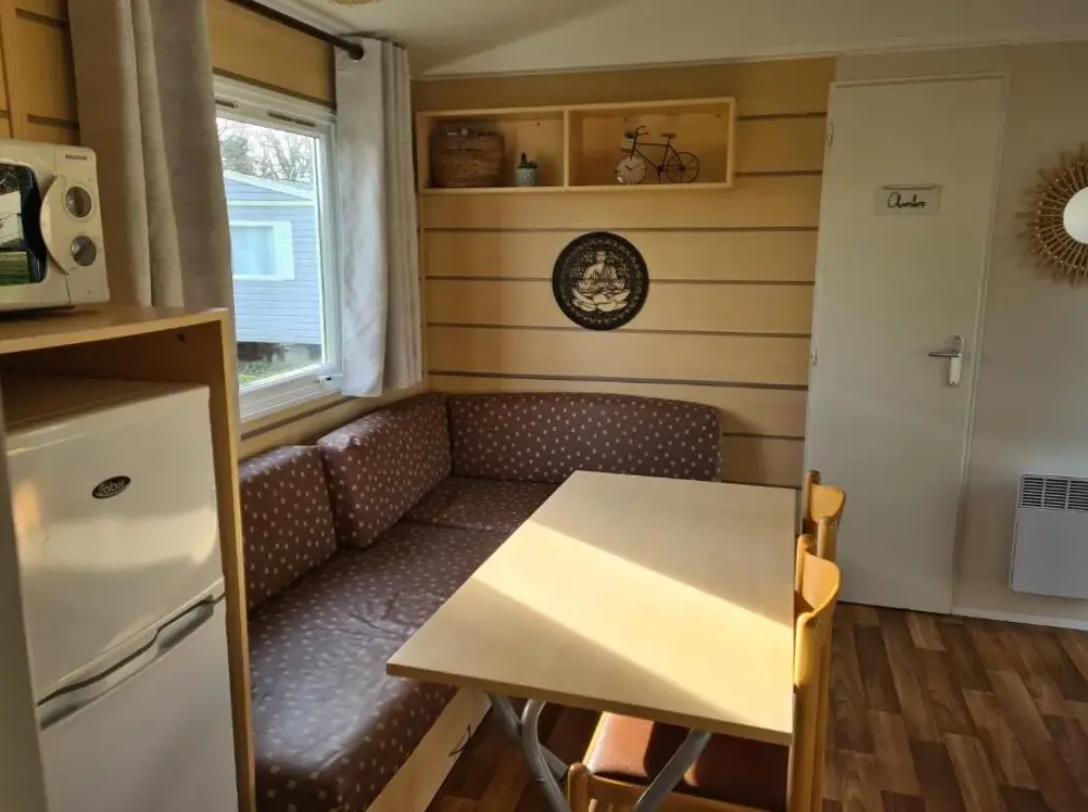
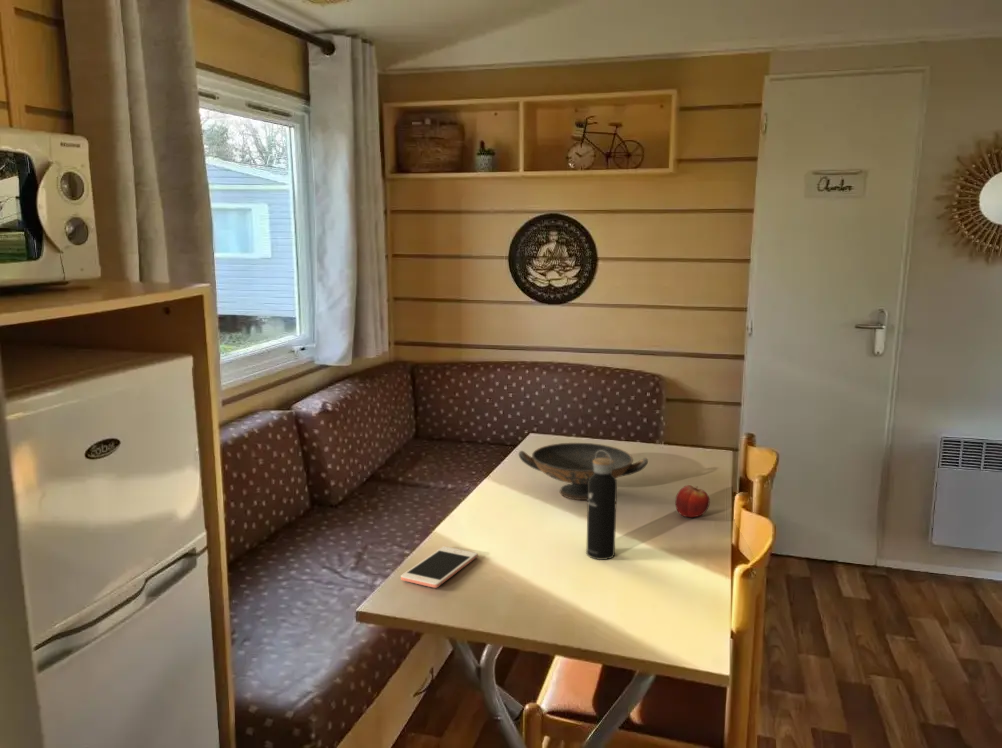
+ water bottle [585,450,618,561]
+ decorative bowl [518,442,649,501]
+ fruit [674,484,711,518]
+ cell phone [400,546,479,589]
